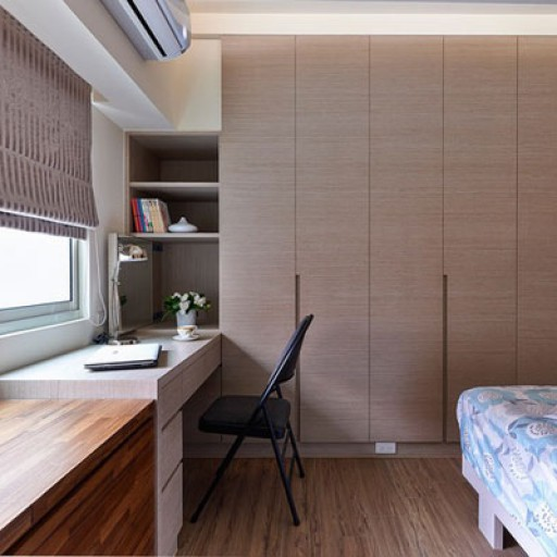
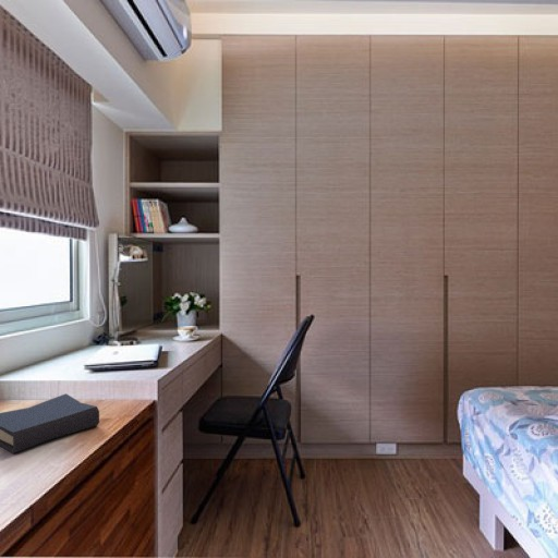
+ hardback book [0,392,100,454]
